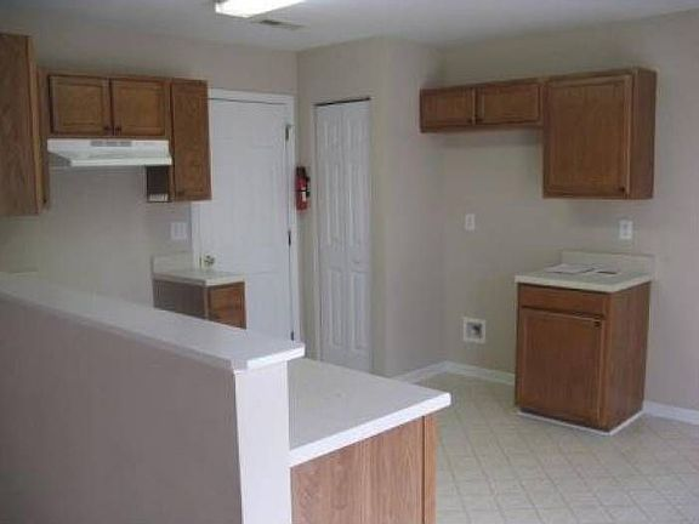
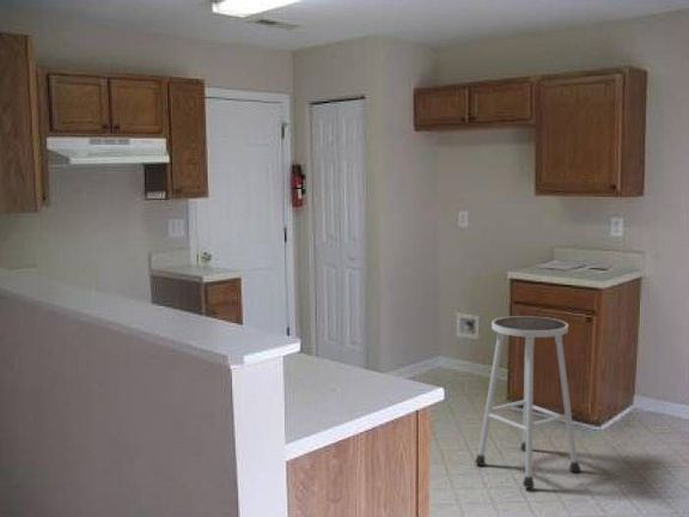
+ stool [474,315,581,489]
